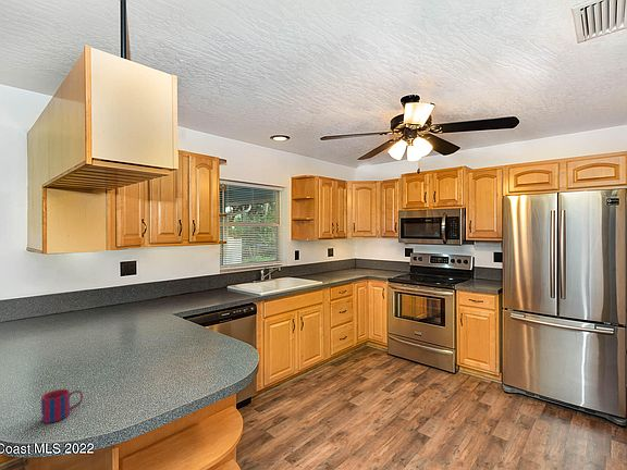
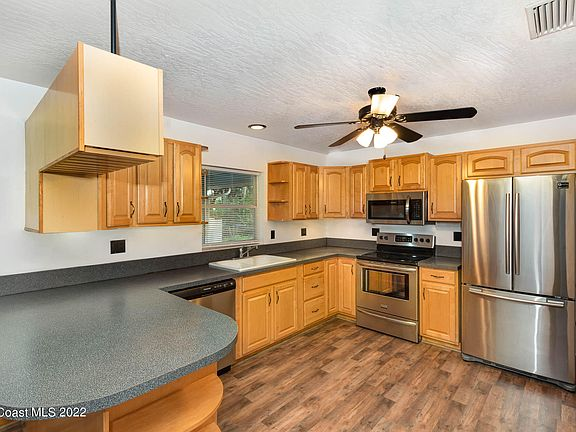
- mug [40,388,84,424]
